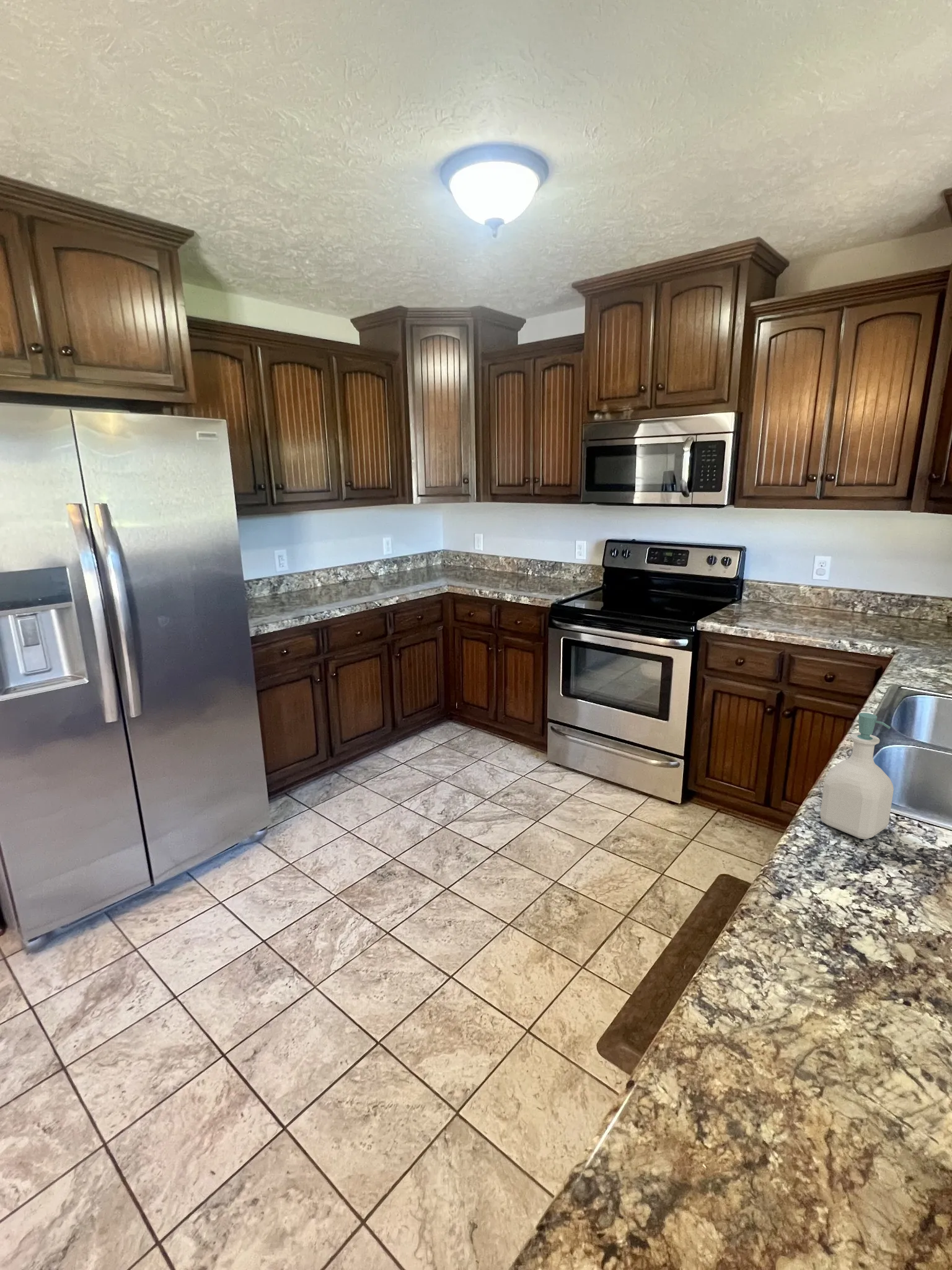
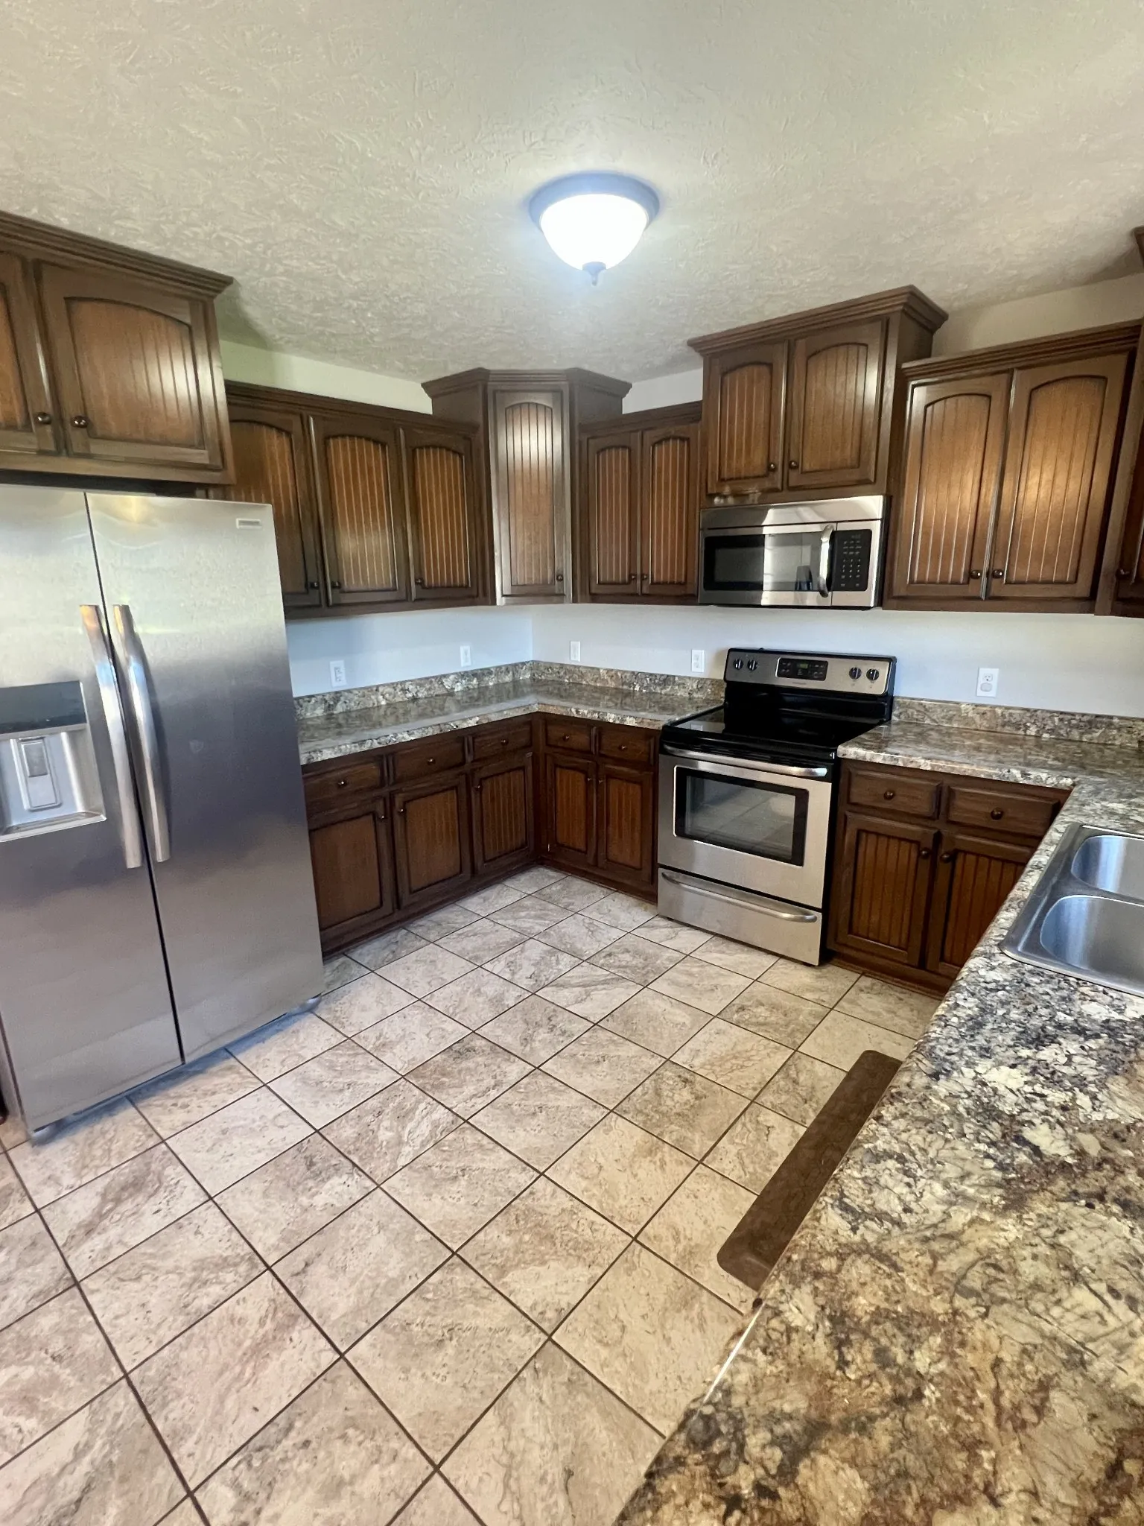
- soap bottle [820,713,894,840]
